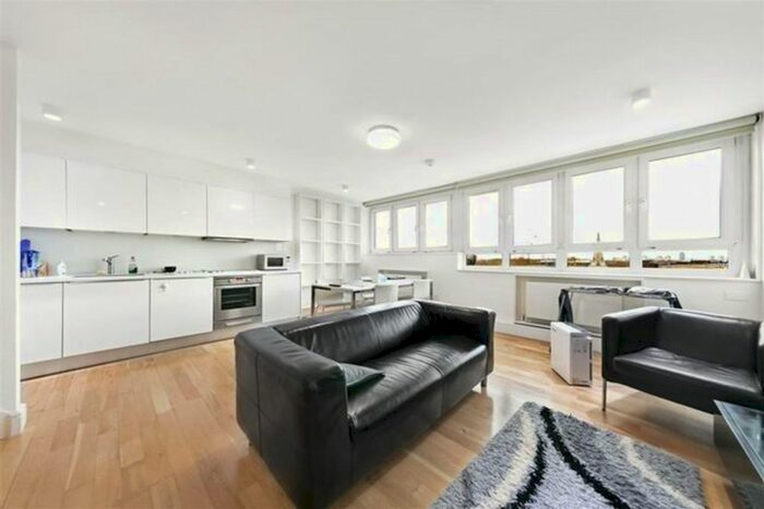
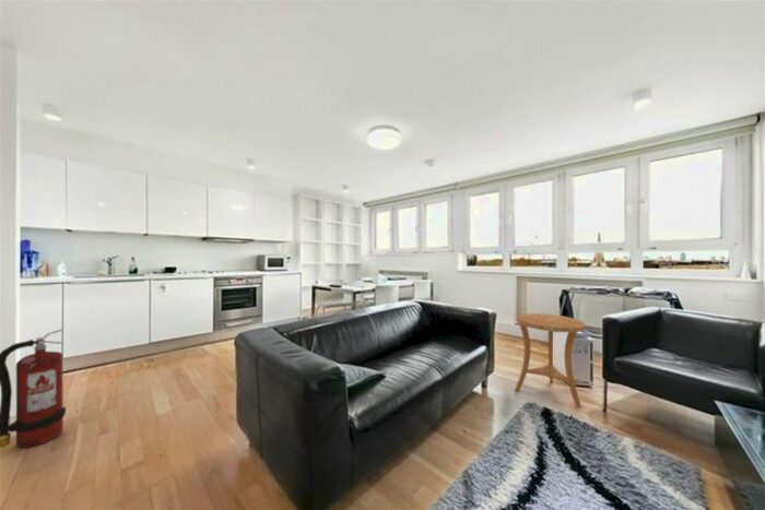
+ fire extinguisher [0,328,67,449]
+ side table [514,312,587,410]
